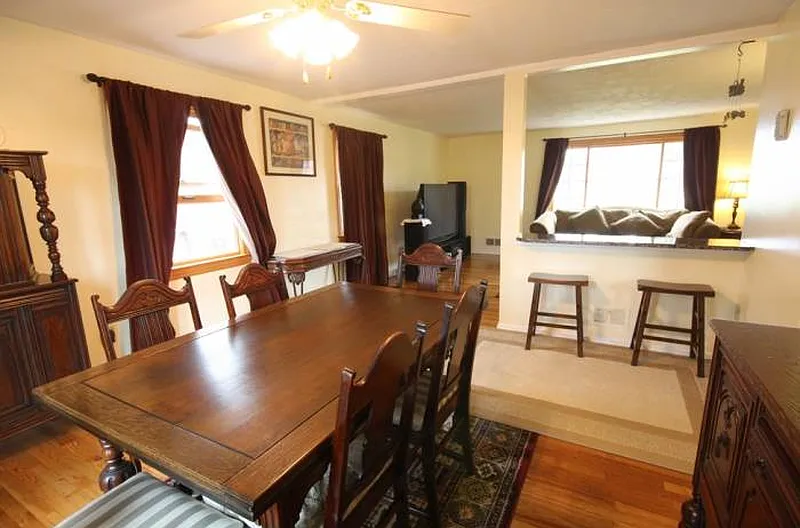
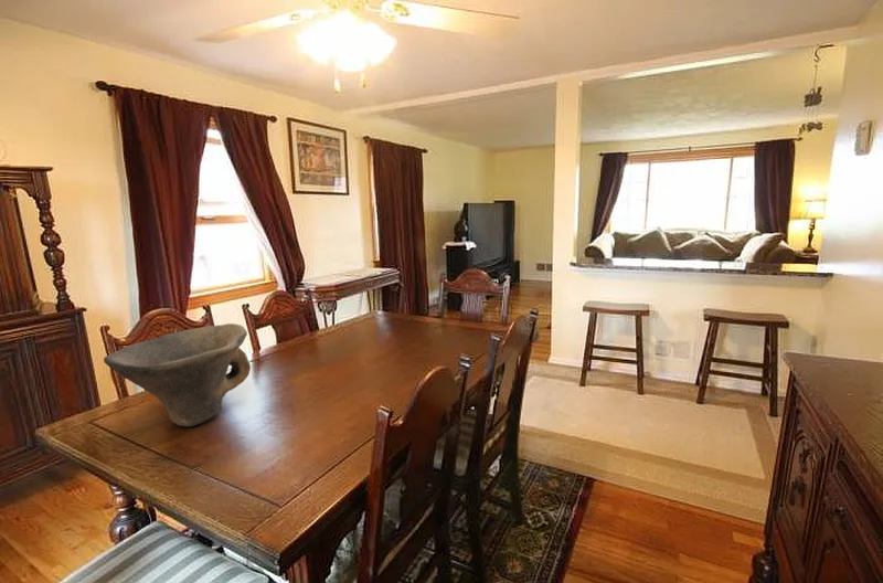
+ bowl [103,322,252,428]
